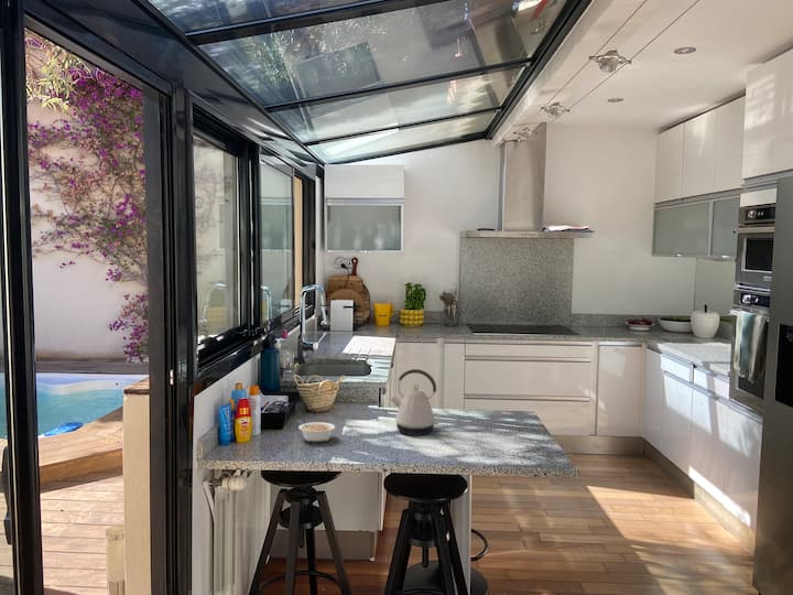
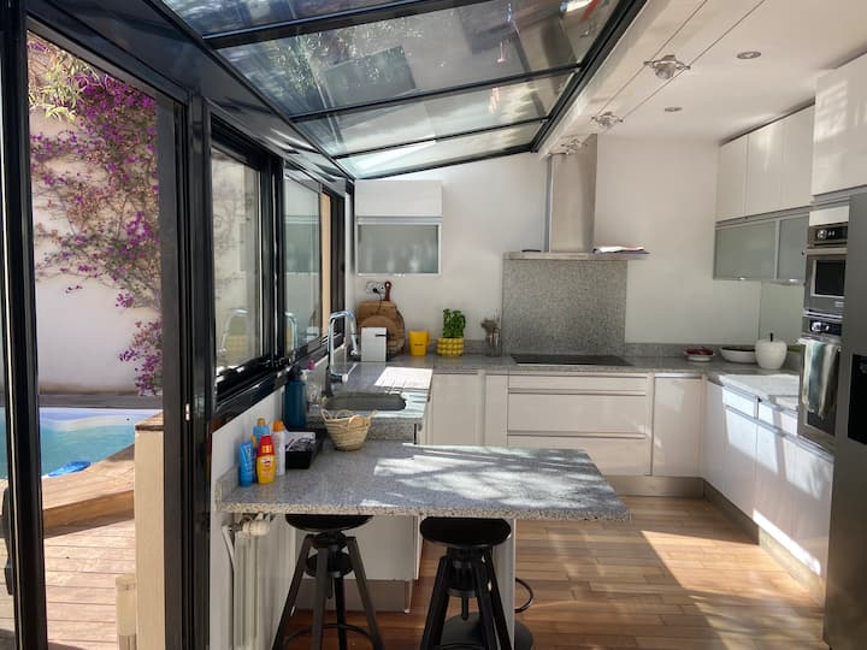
- legume [296,419,336,443]
- kettle [389,368,439,436]
